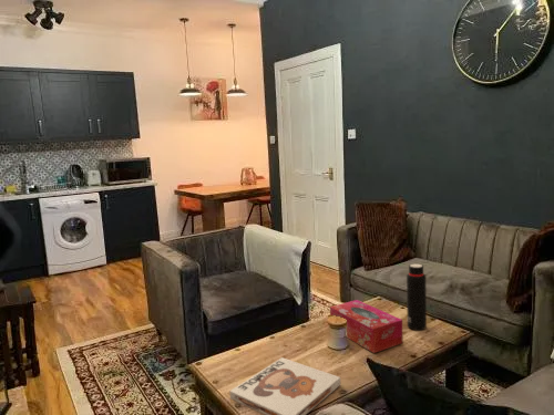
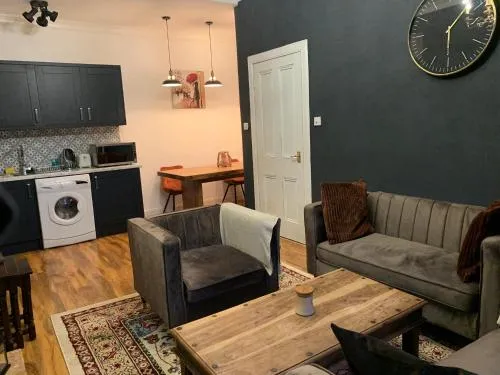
- water bottle [406,262,428,331]
- board game [228,356,341,415]
- tissue box [329,299,404,354]
